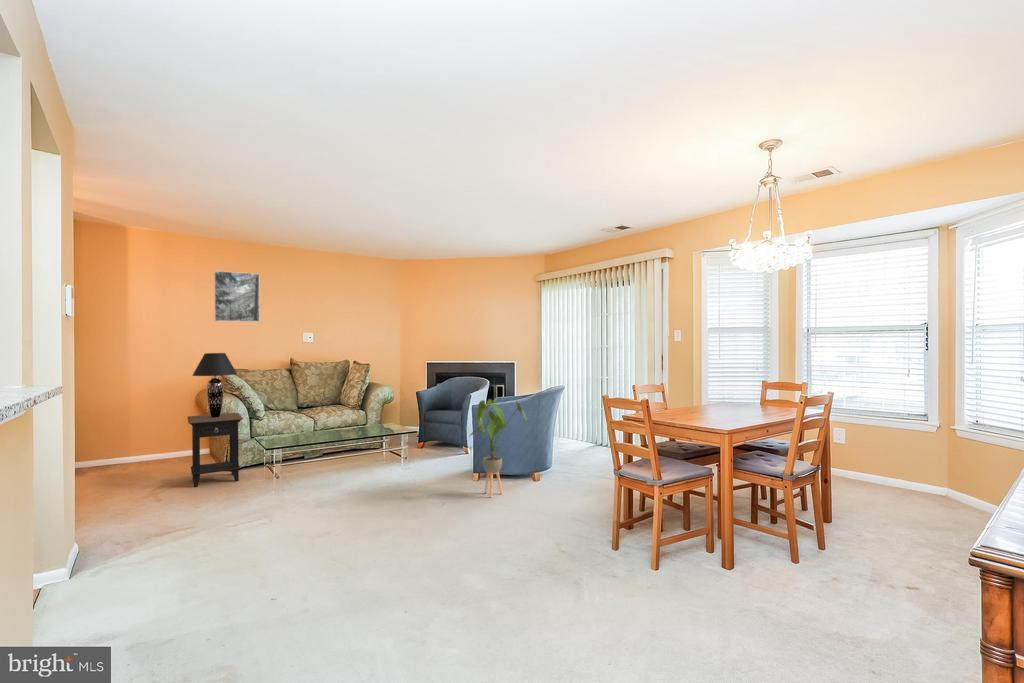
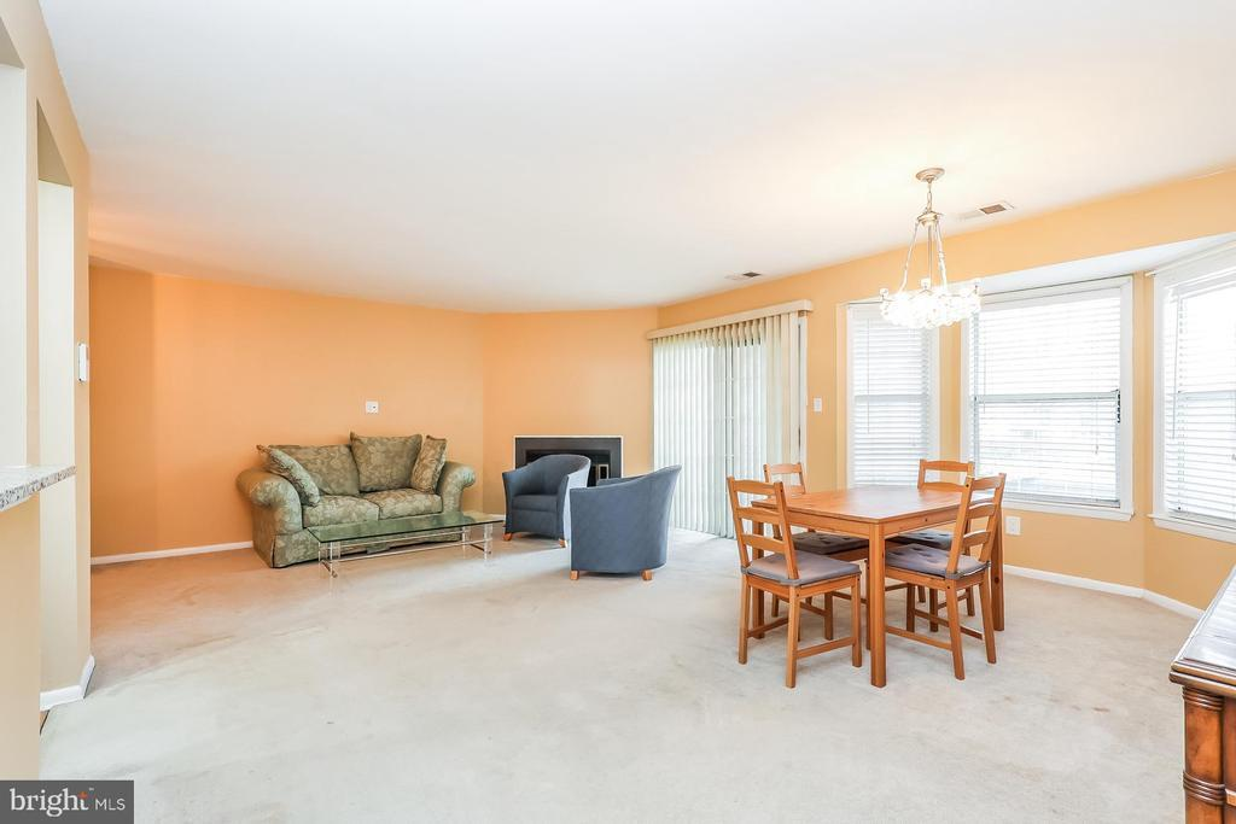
- side table [186,412,244,488]
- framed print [213,270,261,323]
- table lamp [191,352,238,418]
- house plant [468,398,529,498]
